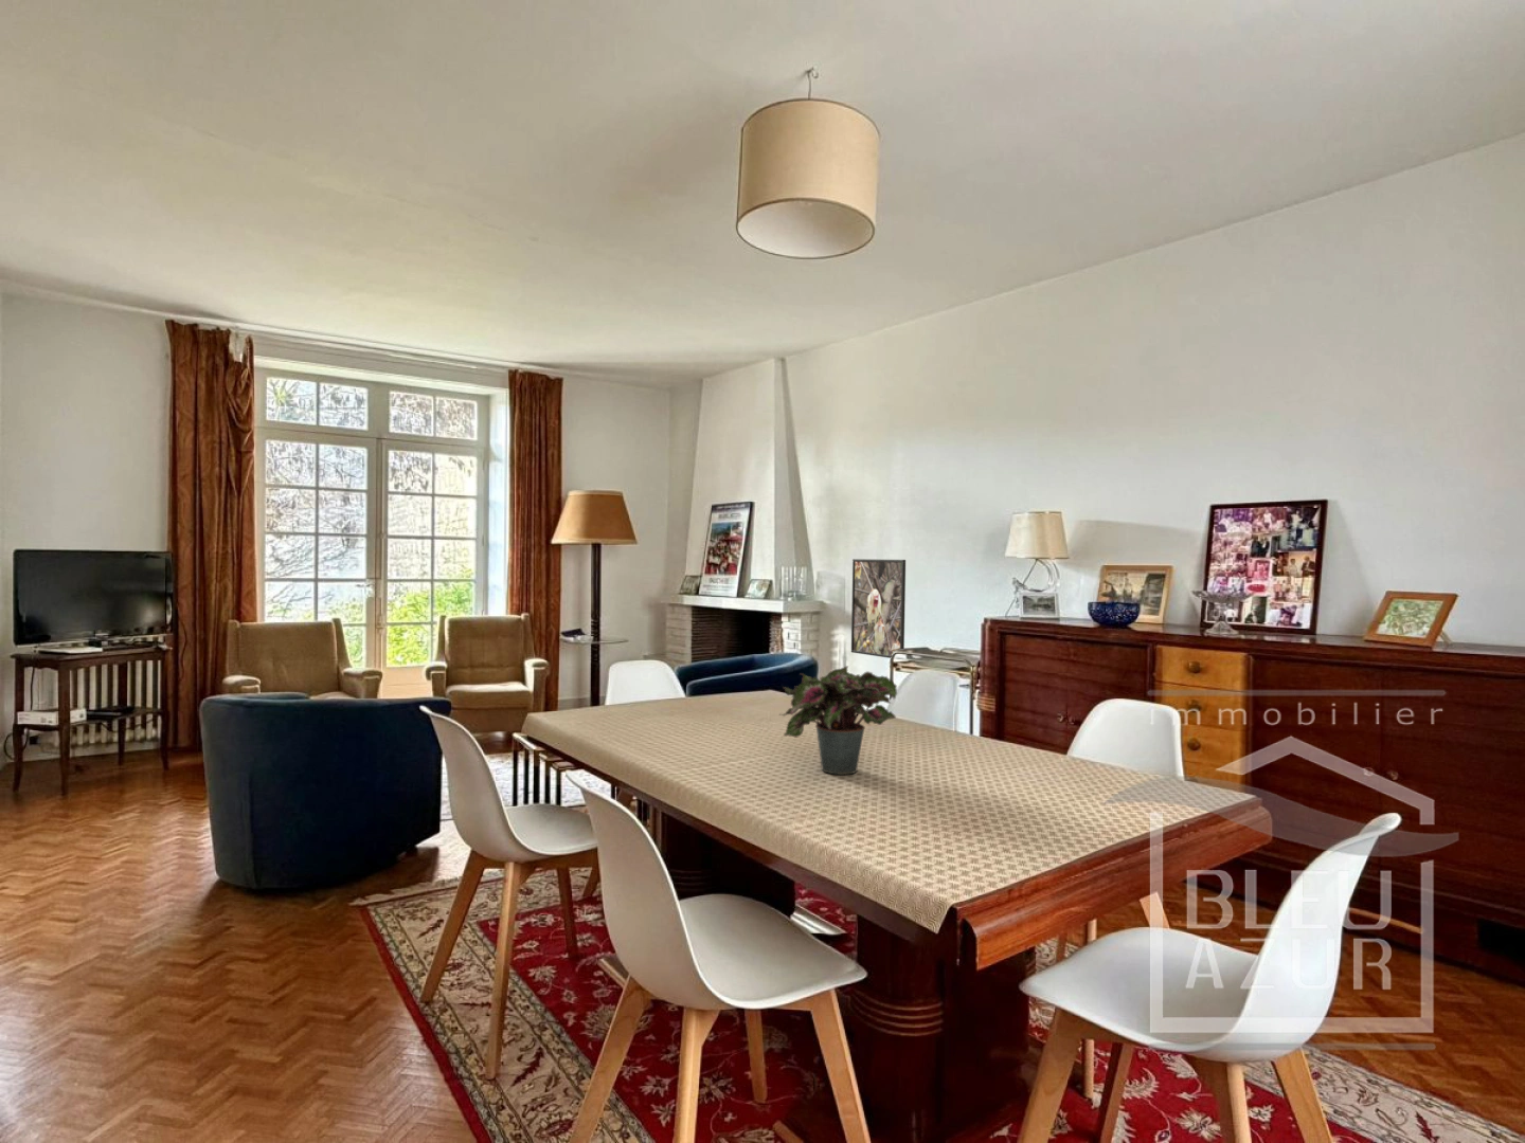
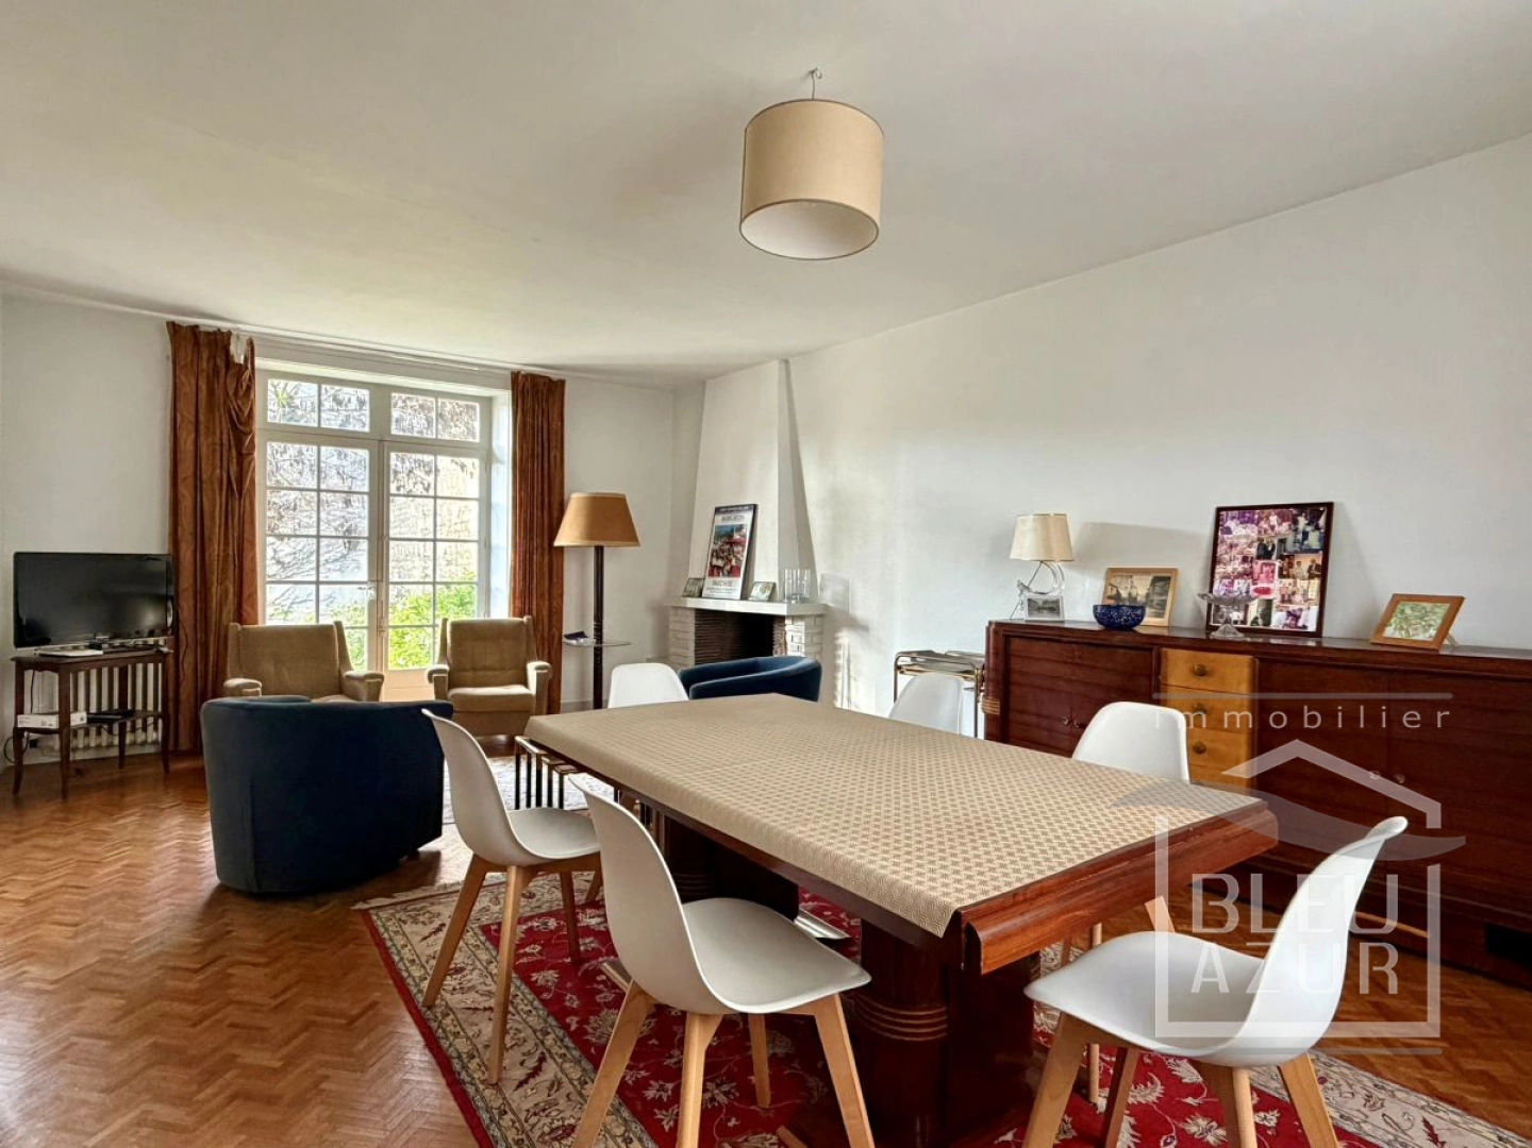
- potted plant [779,665,898,776]
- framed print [850,558,907,659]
